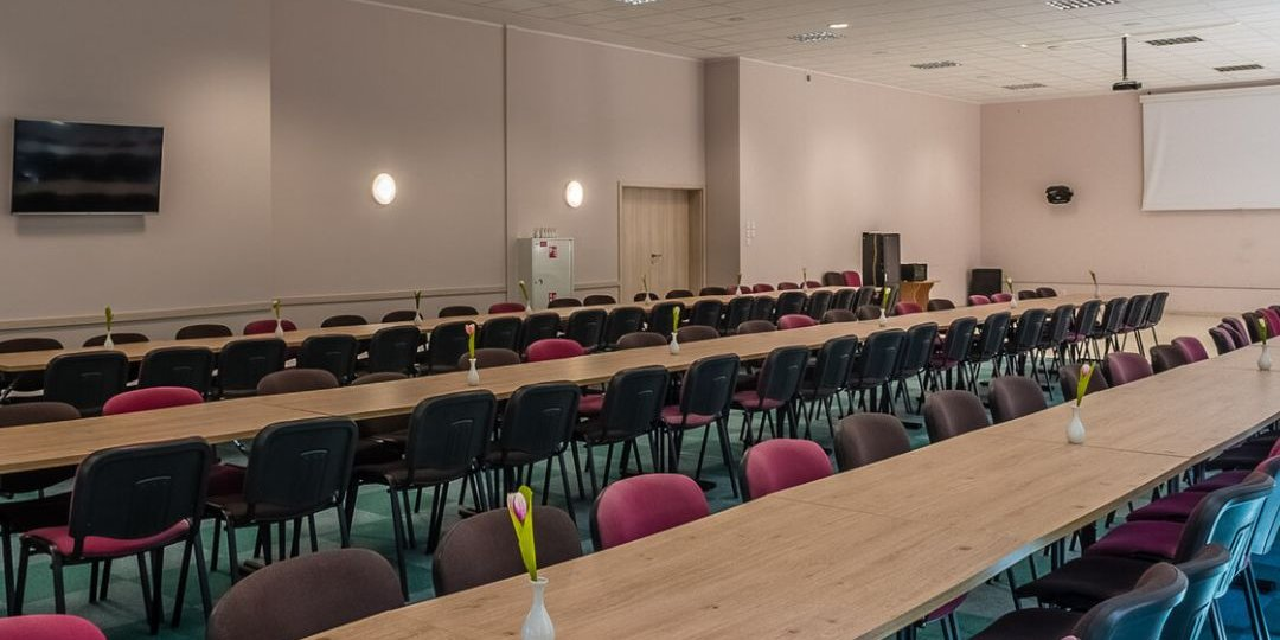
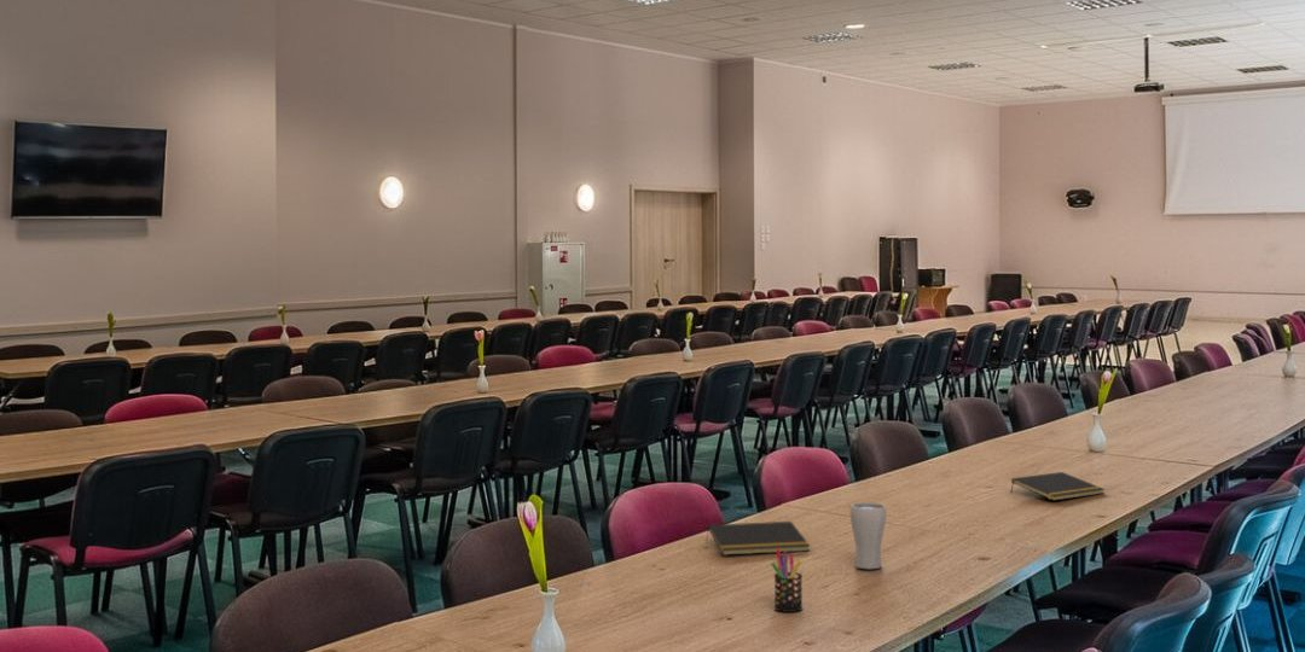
+ notepad [704,520,811,557]
+ notepad [1010,471,1106,502]
+ drinking glass [849,501,887,570]
+ pen holder [770,548,804,613]
